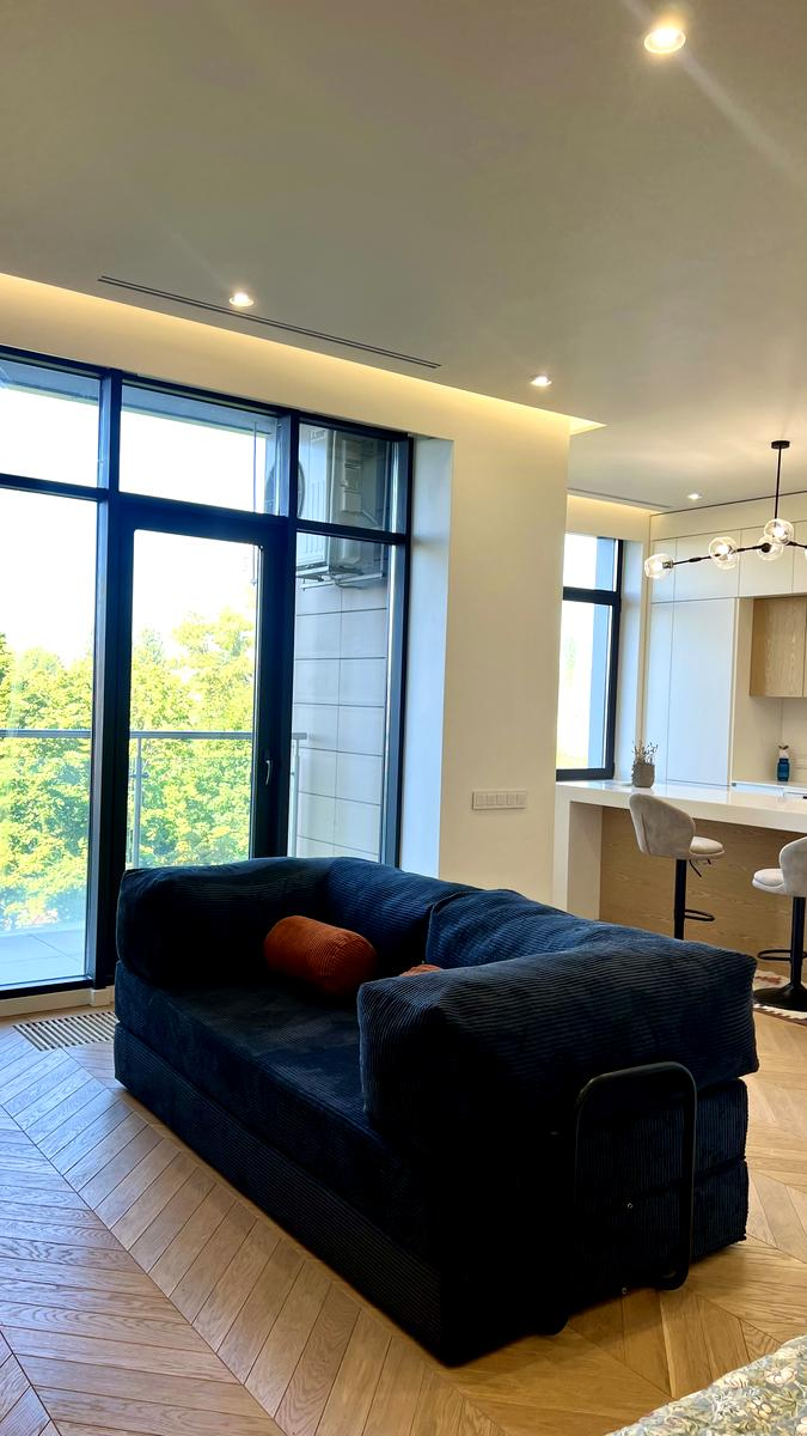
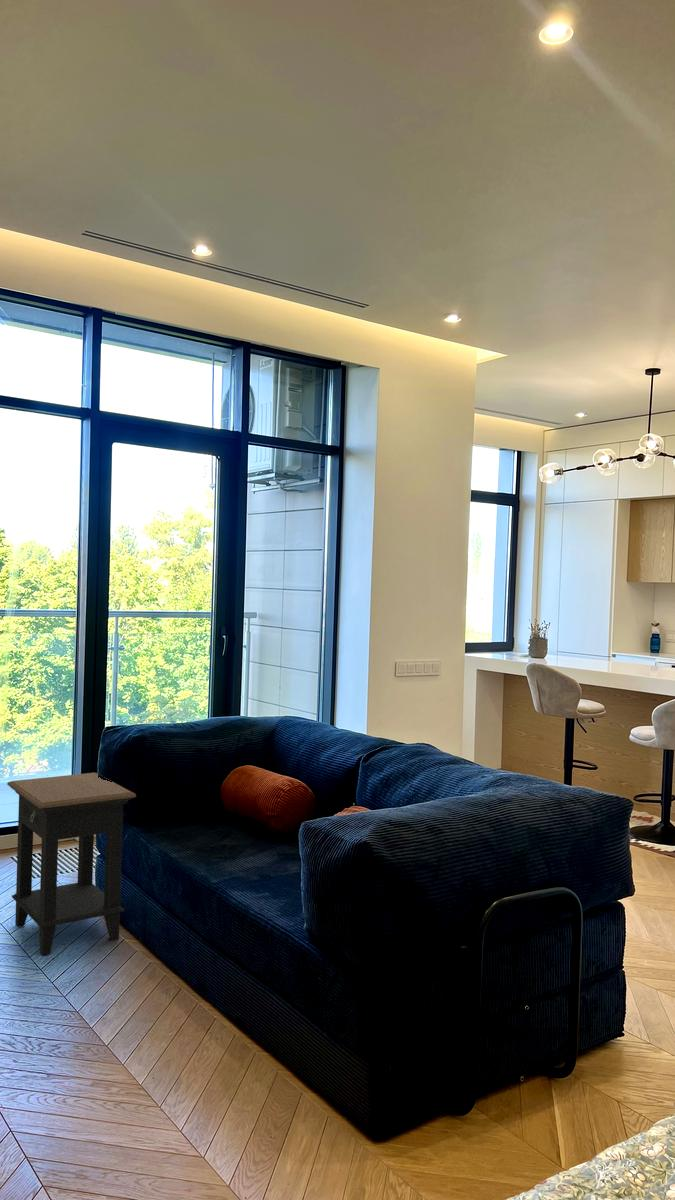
+ side table [6,772,137,956]
